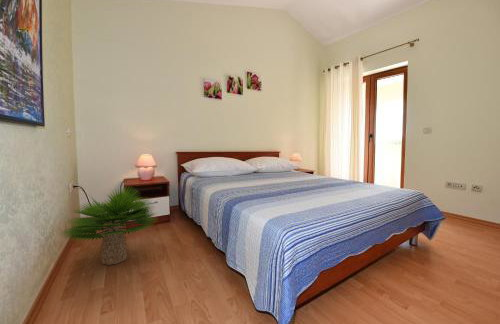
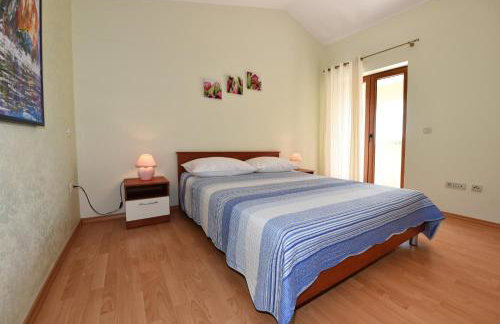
- potted plant [57,185,158,266]
